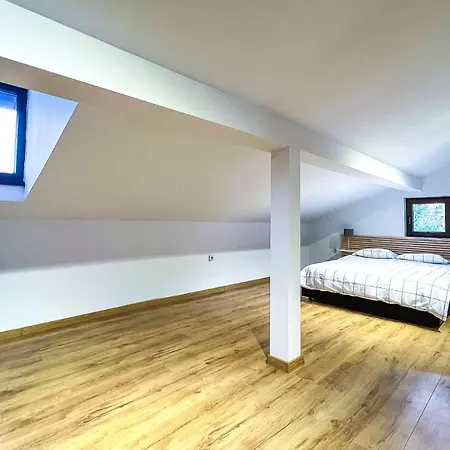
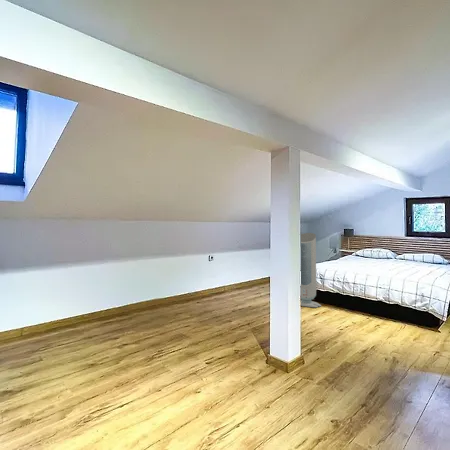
+ air purifier [300,232,322,308]
